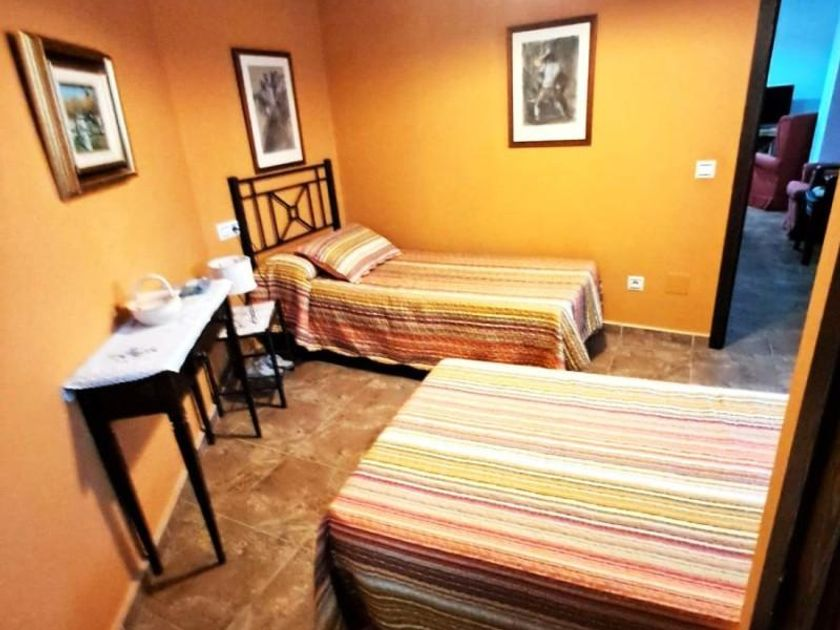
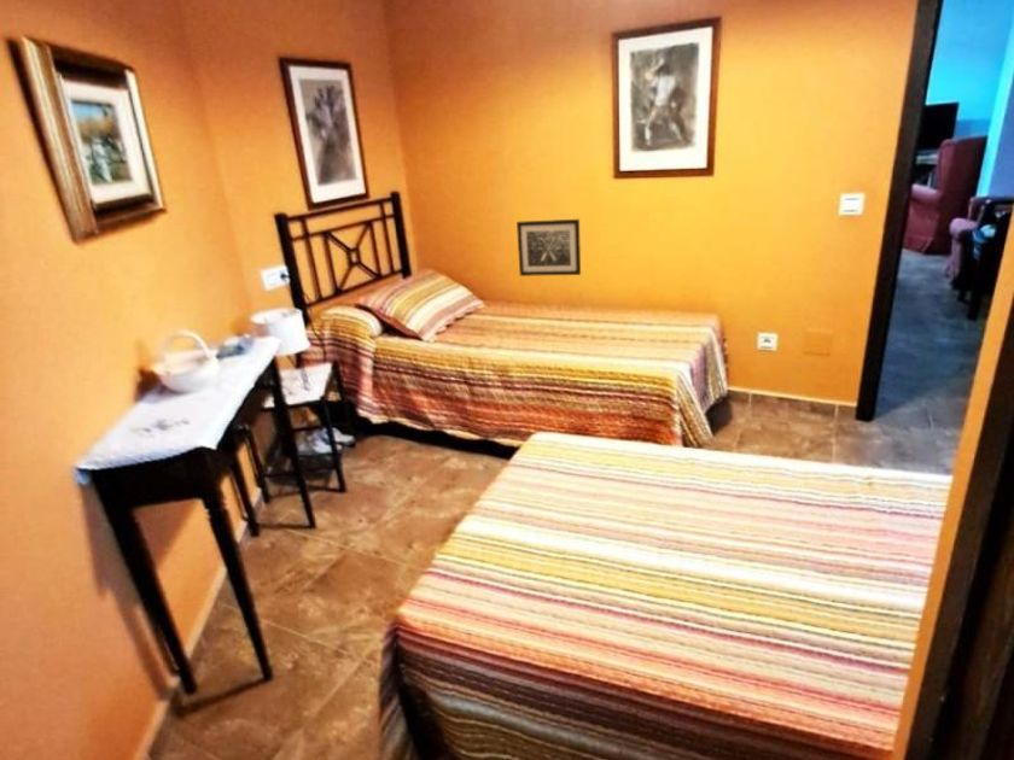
+ wall art [515,218,582,277]
